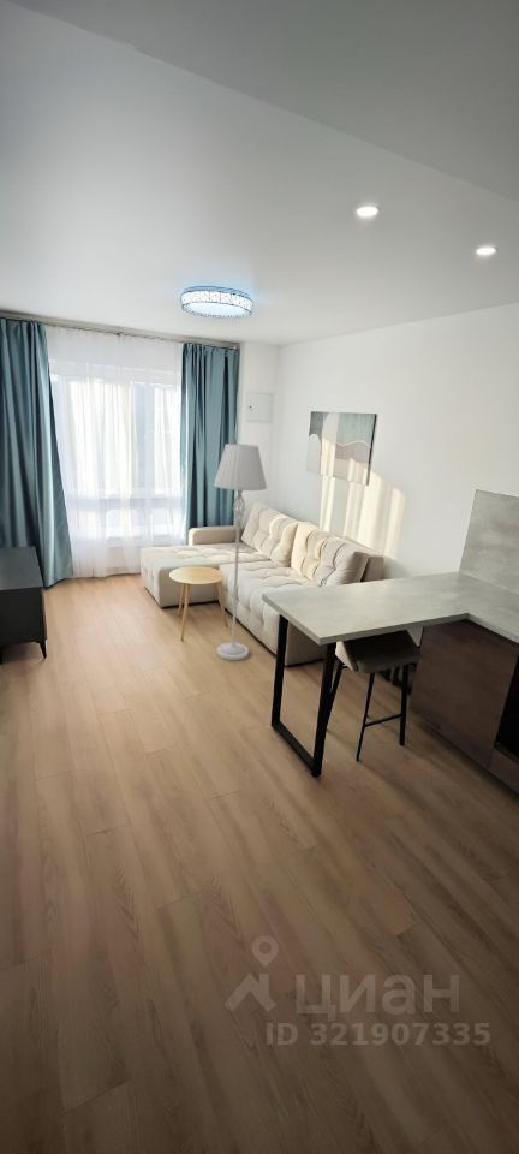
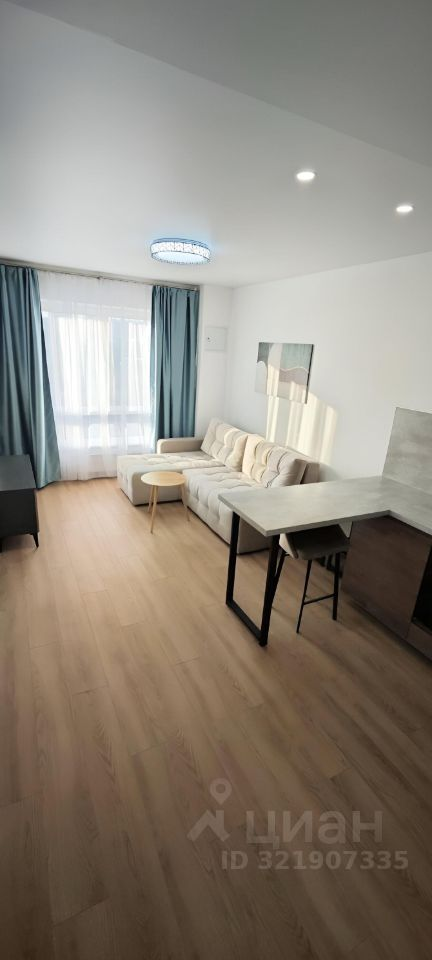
- floor lamp [213,442,268,661]
